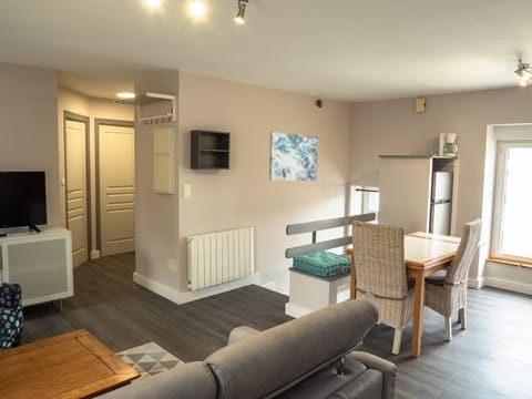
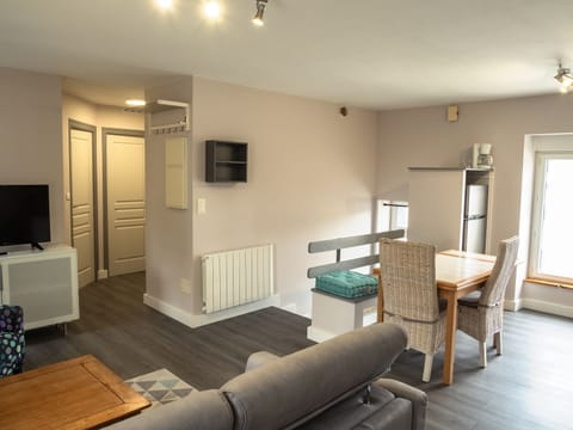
- wall art [268,131,319,182]
